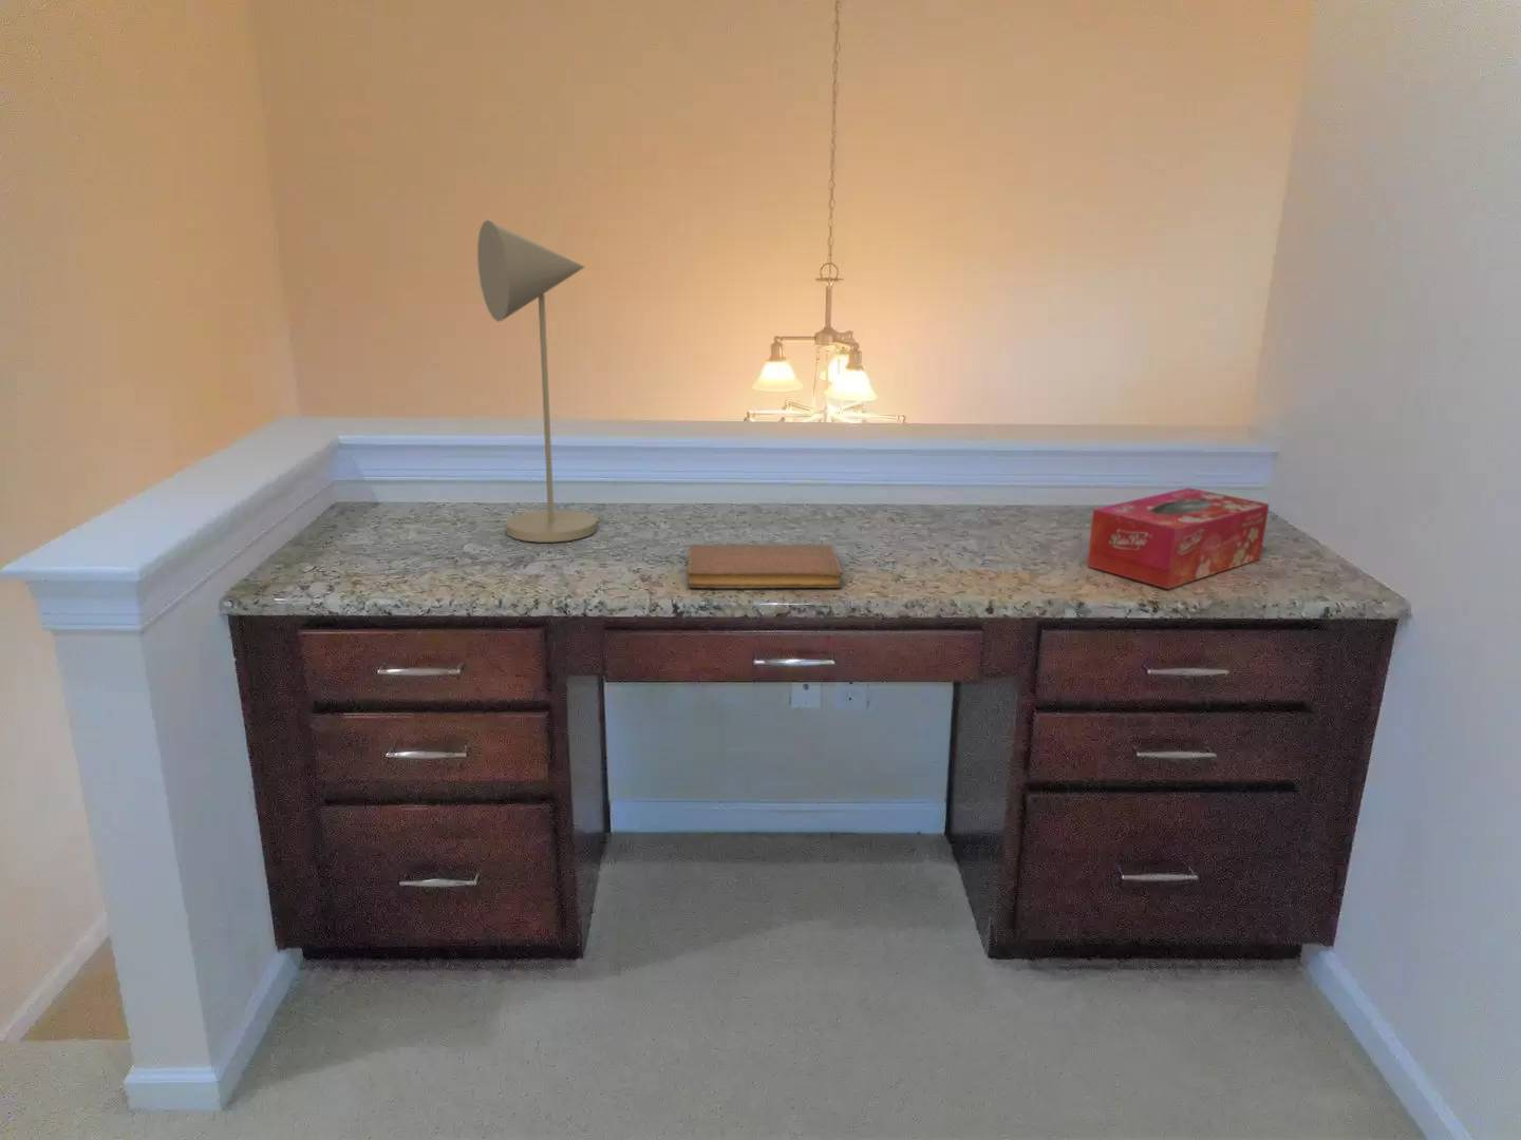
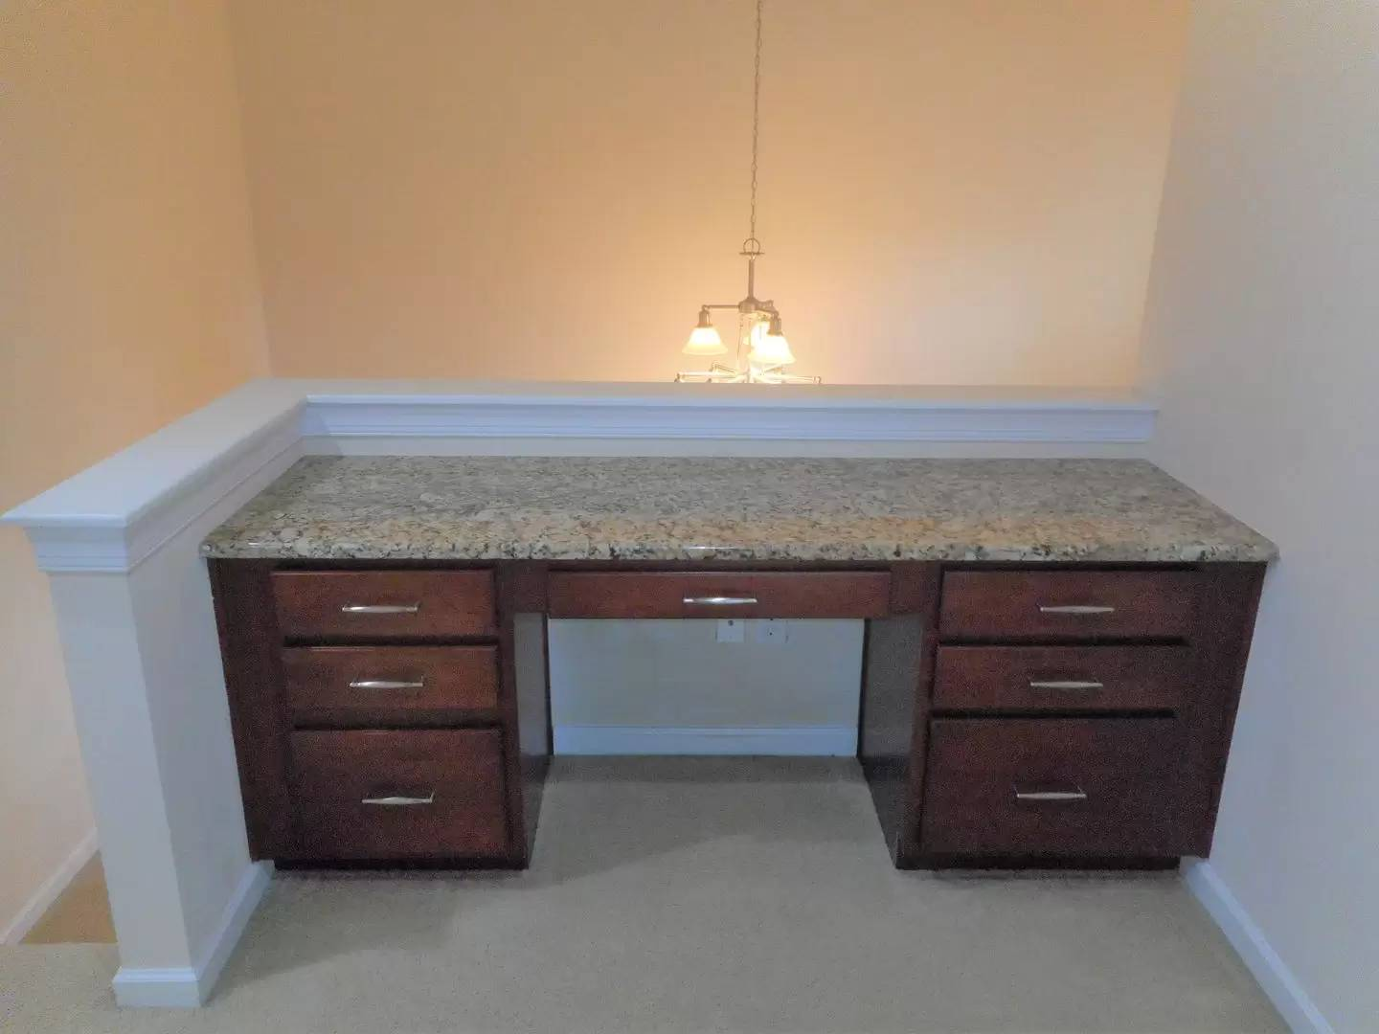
- tissue box [1086,486,1271,590]
- notebook [686,544,844,589]
- desk lamp [477,218,598,542]
